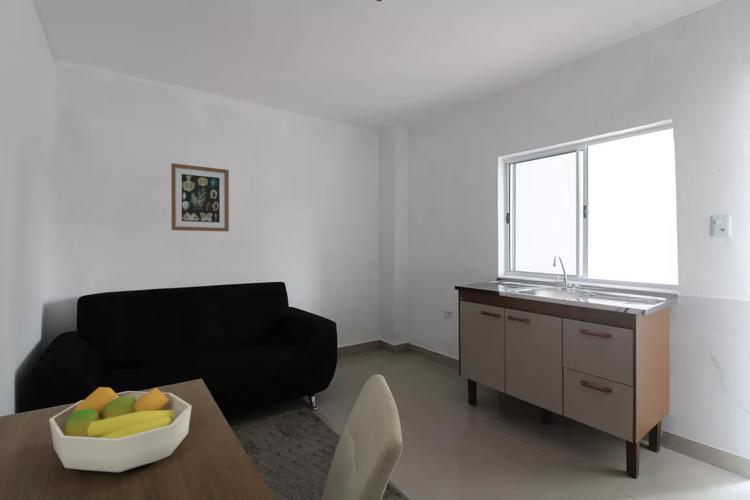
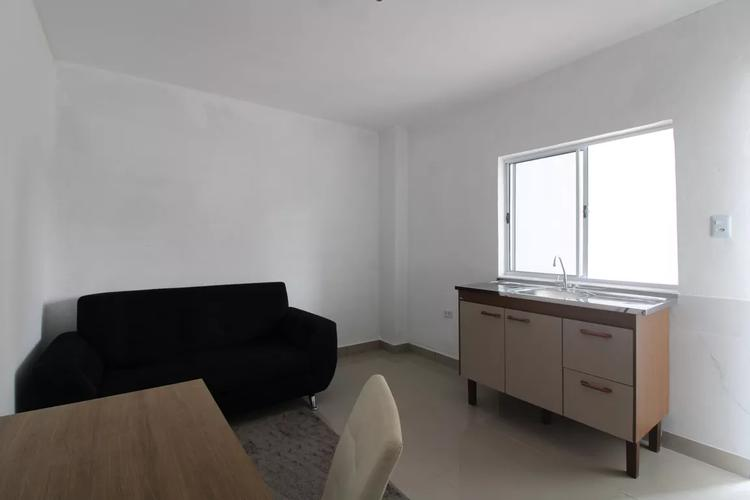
- fruit bowl [48,386,193,473]
- wall art [170,162,230,233]
